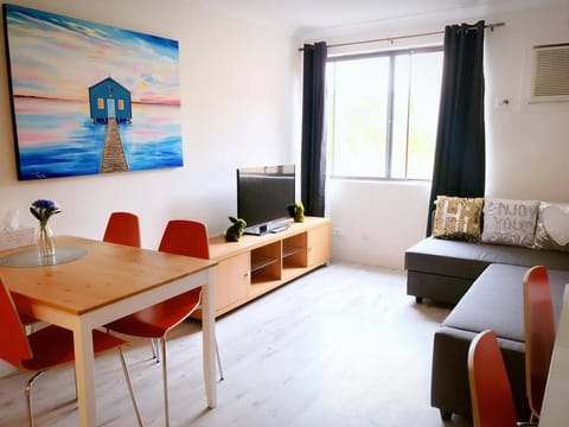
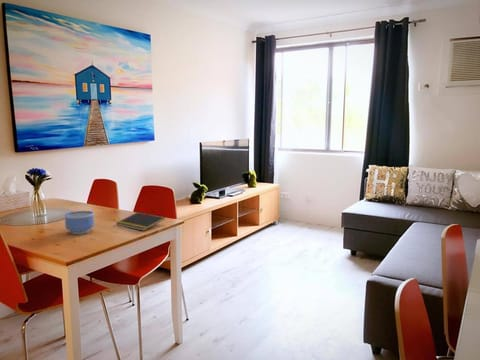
+ bowl [64,210,95,235]
+ notepad [116,211,166,232]
